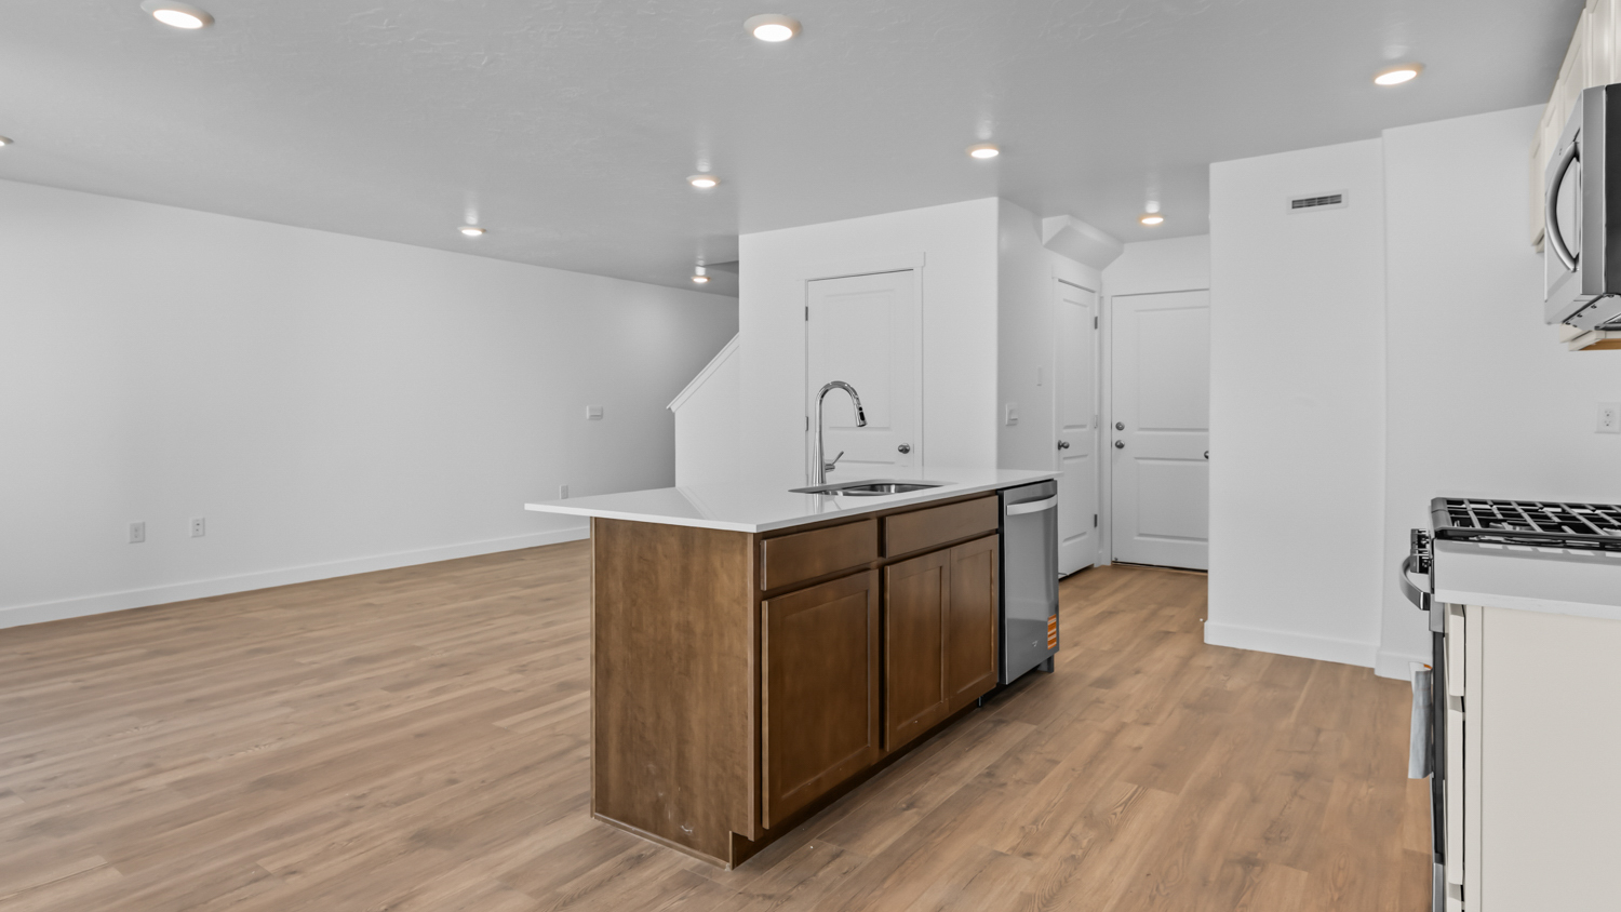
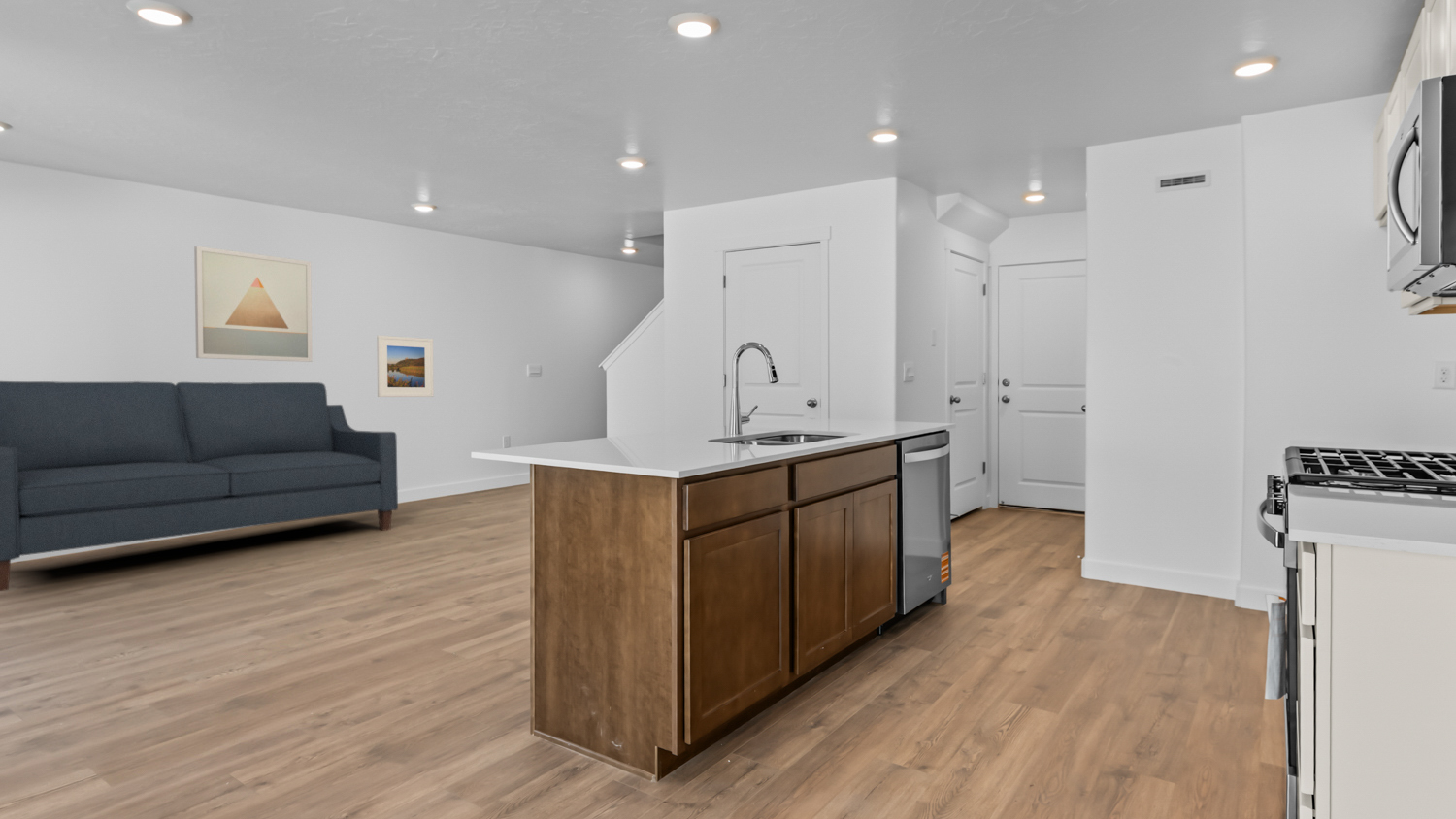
+ wall art [193,246,314,363]
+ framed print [376,335,435,398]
+ sofa [0,380,399,592]
